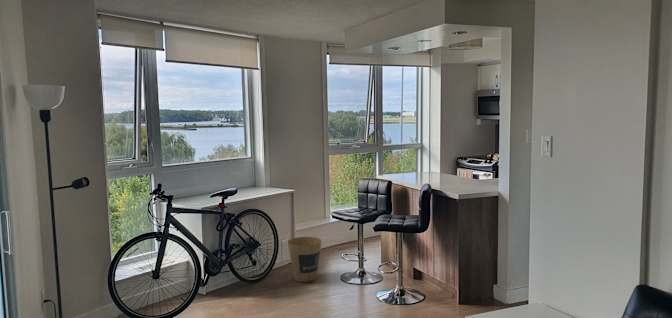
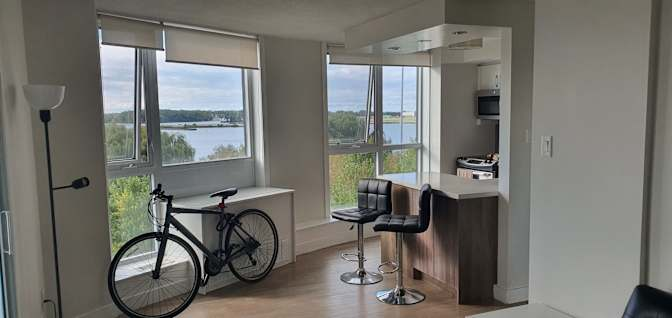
- trash can [287,236,322,283]
